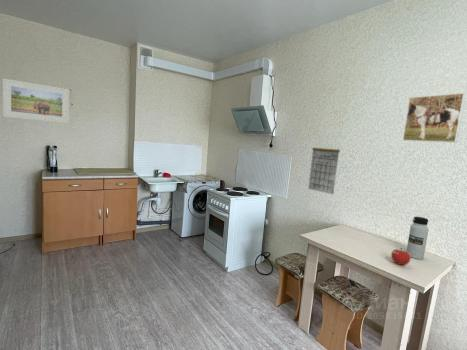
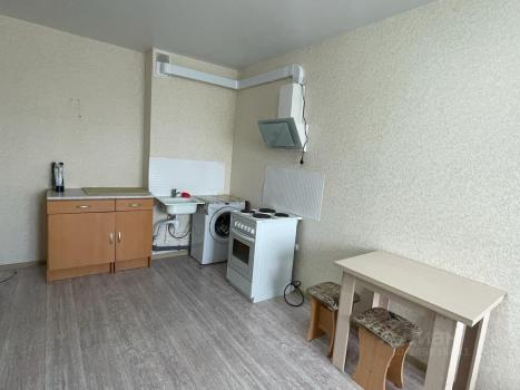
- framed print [402,92,467,144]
- fruit [390,247,412,266]
- water bottle [405,216,429,260]
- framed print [2,78,70,124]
- calendar [307,147,341,195]
